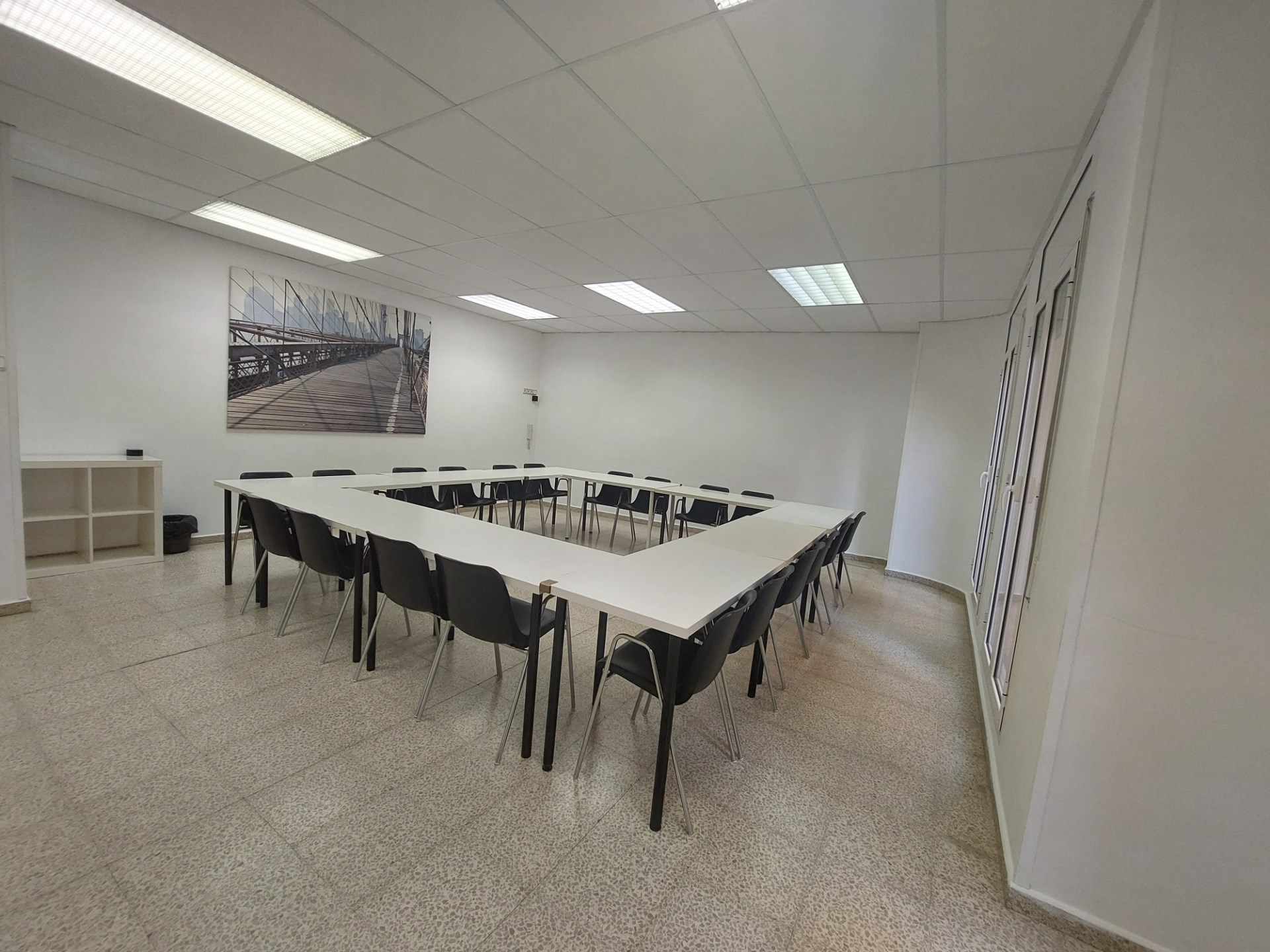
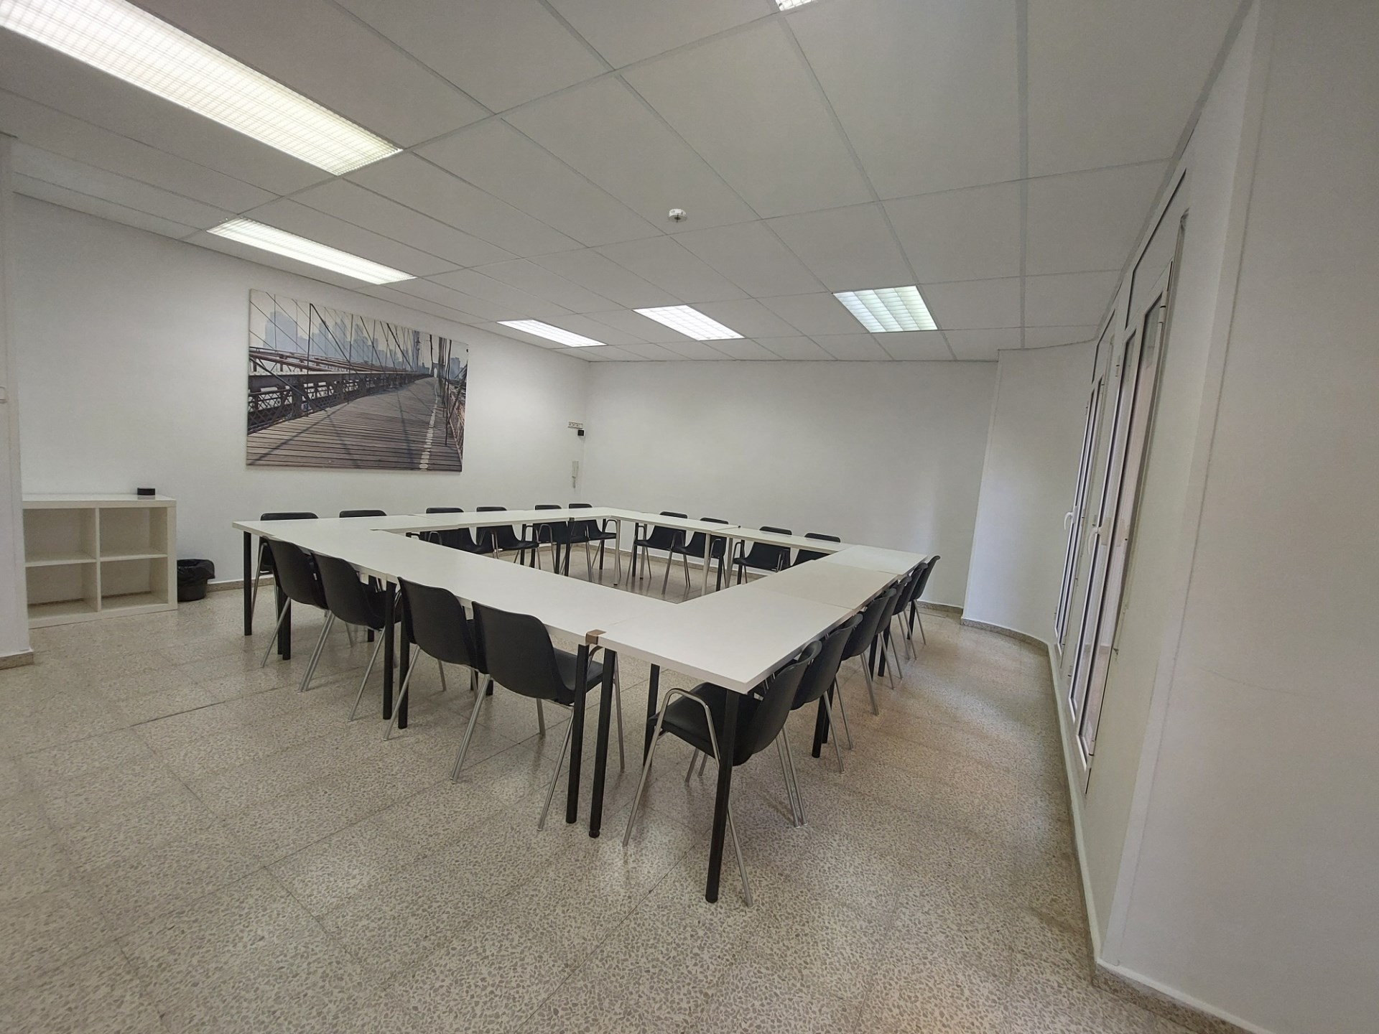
+ smoke detector [667,209,688,224]
